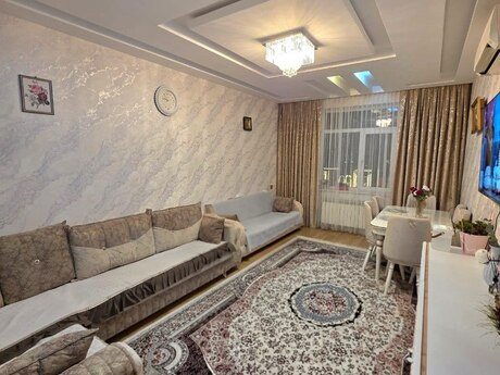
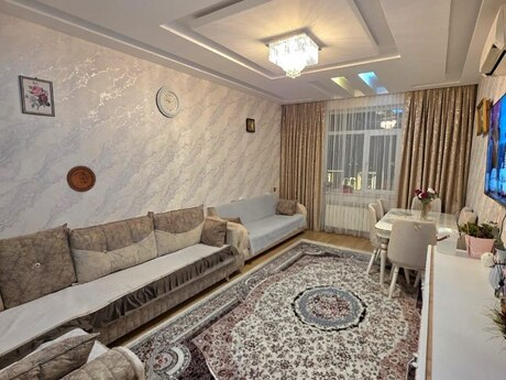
+ decorative plate [66,165,97,193]
